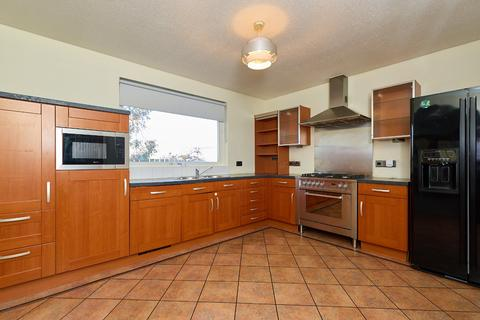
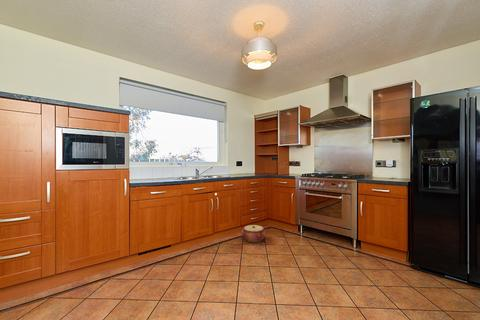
+ woven basket [241,224,267,243]
